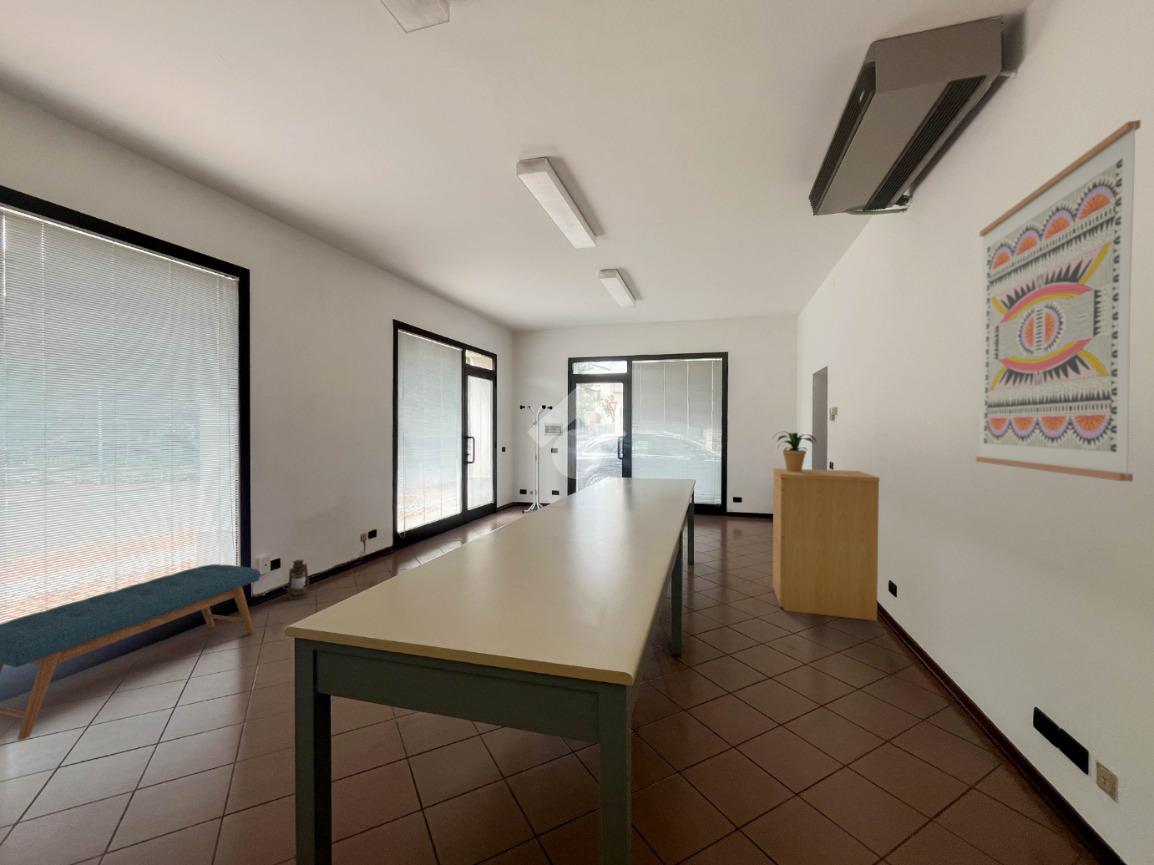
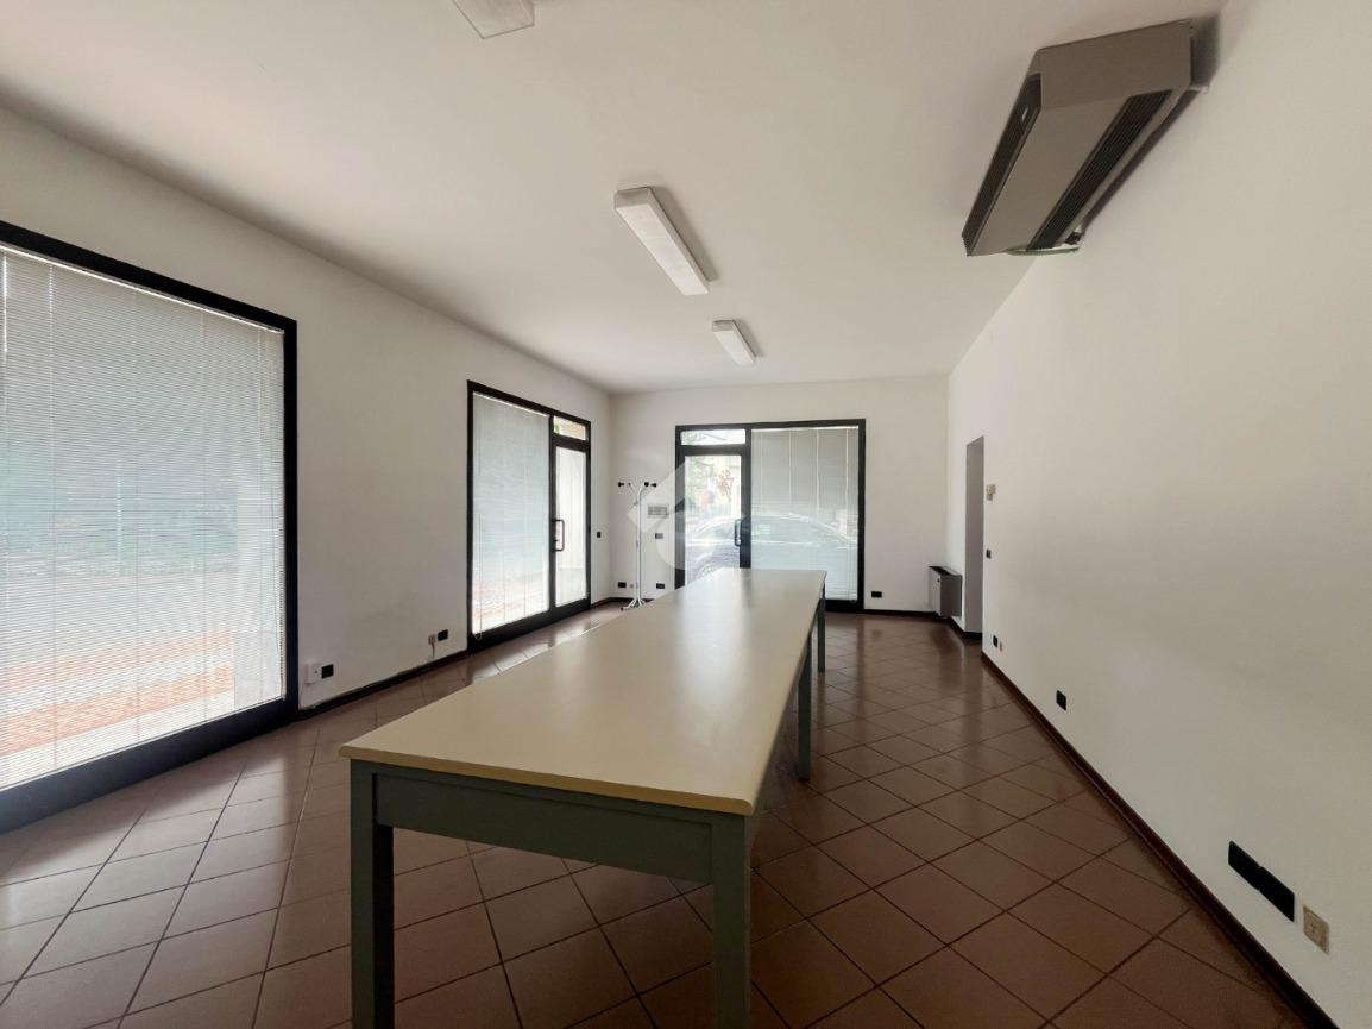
- wall art [975,119,1142,482]
- lantern [282,559,310,601]
- bench [0,563,261,741]
- filing cabinet [772,467,880,622]
- potted plant [771,431,818,472]
